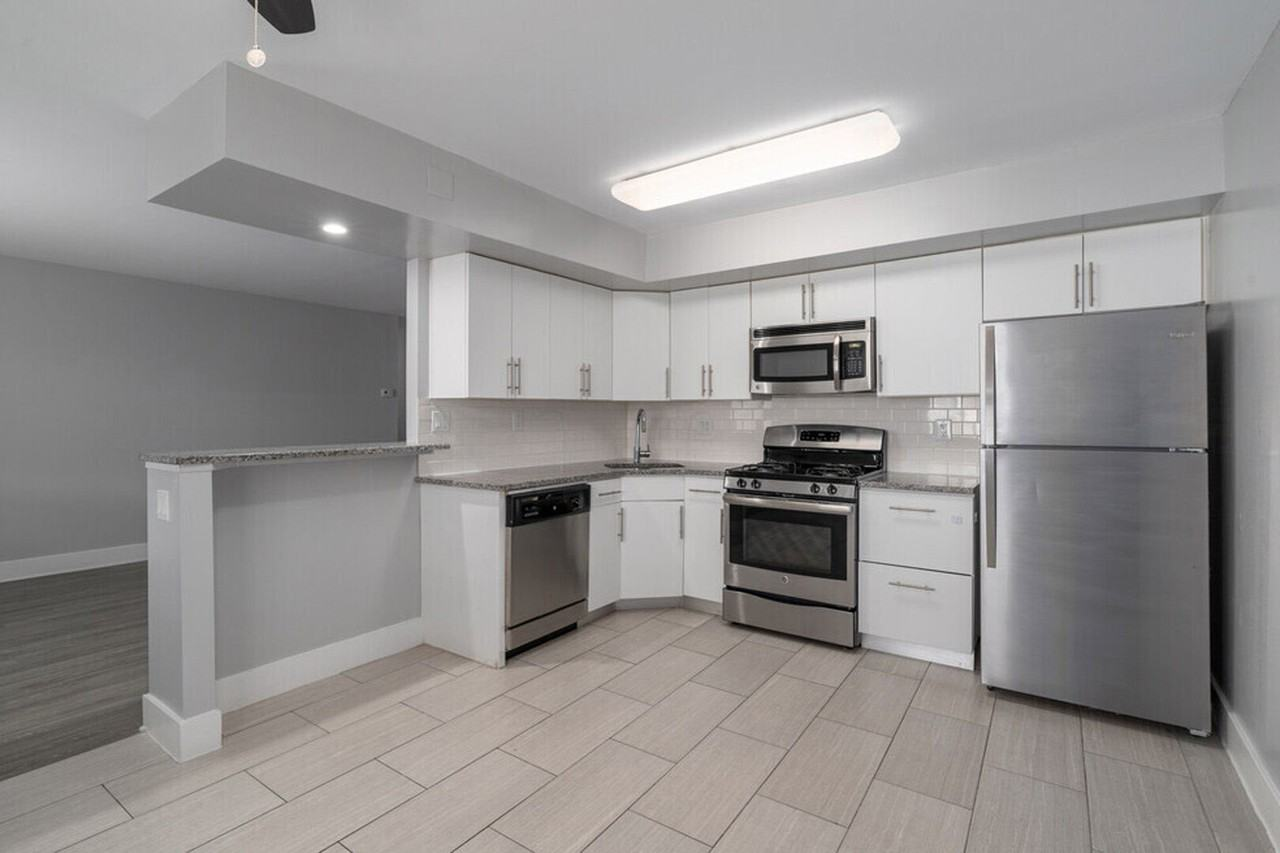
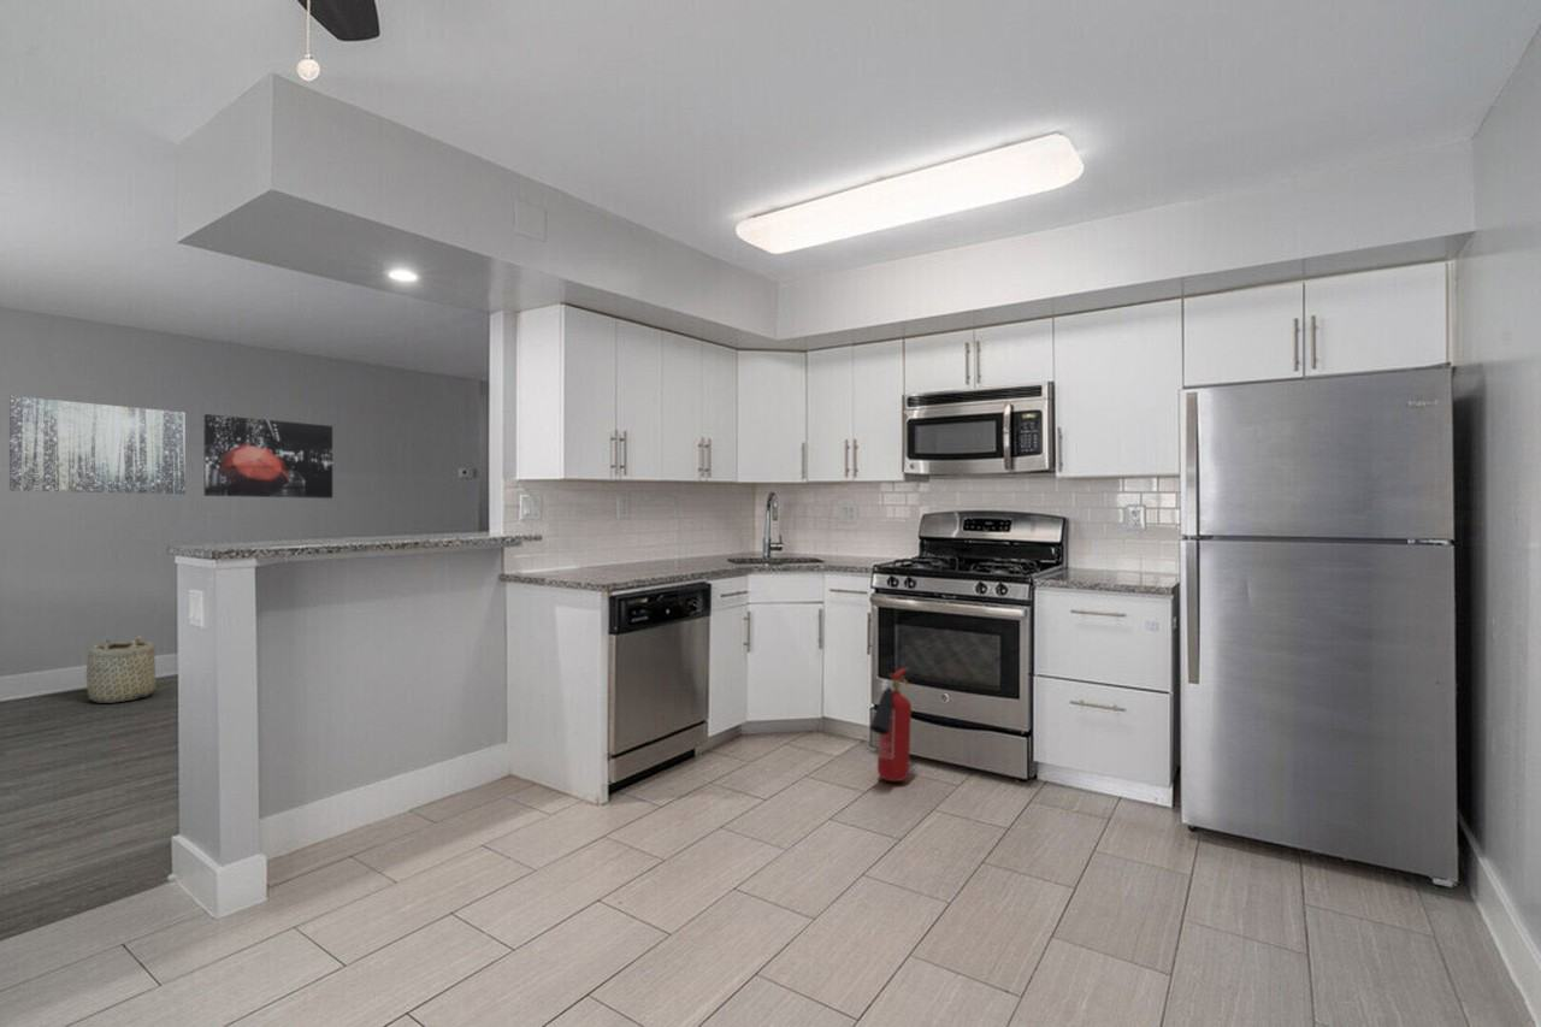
+ wall art [203,413,333,500]
+ wall art [8,395,187,495]
+ fire extinguisher [869,667,913,783]
+ basket [85,635,158,704]
